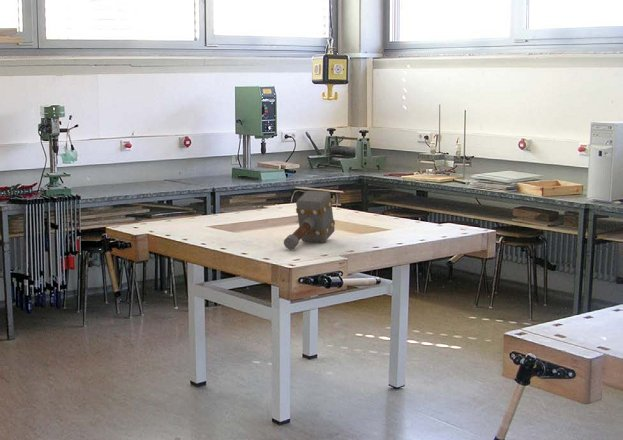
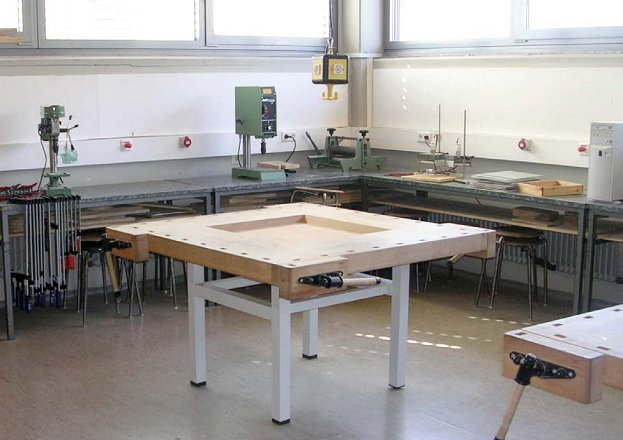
- hammer [283,190,336,250]
